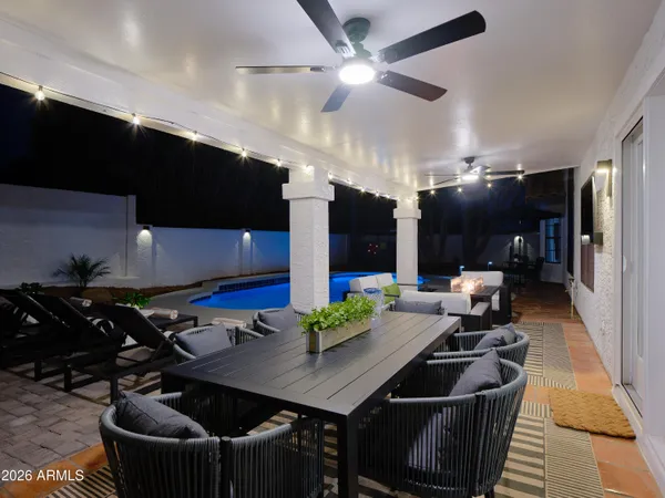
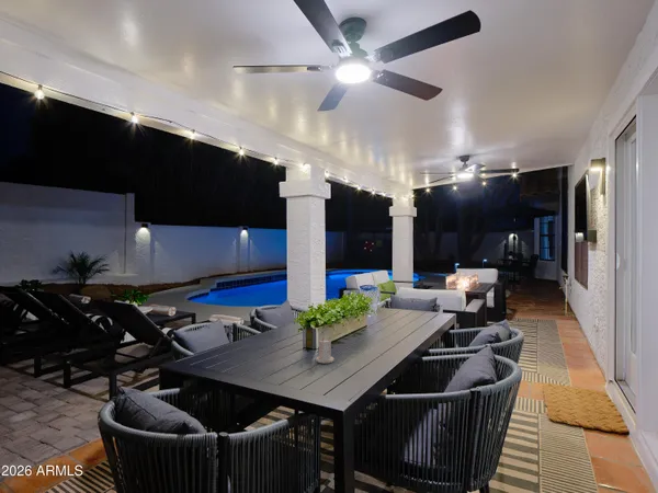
+ candle [315,336,336,365]
